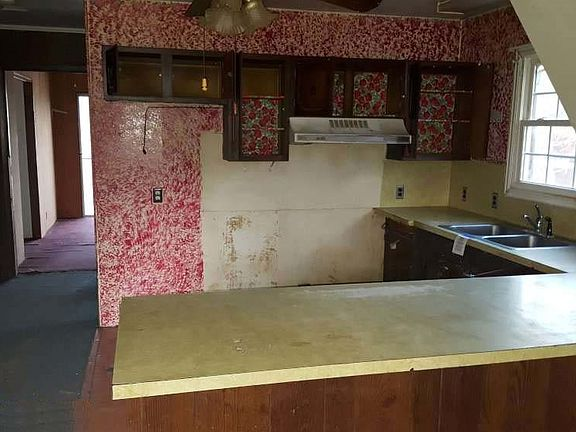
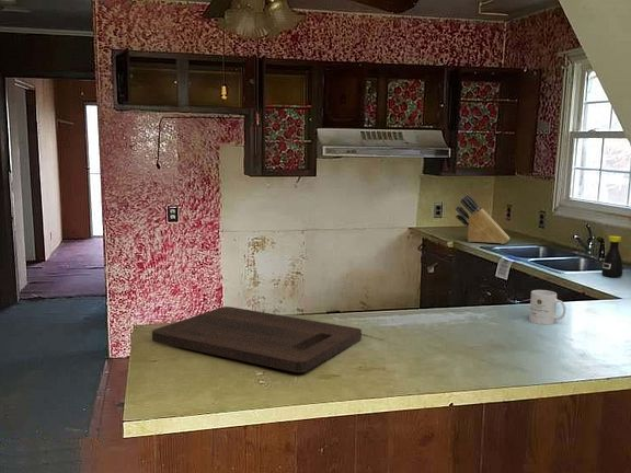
+ cutting board [151,305,363,373]
+ bottle [600,234,623,278]
+ mug [528,289,566,326]
+ knife block [455,194,512,245]
